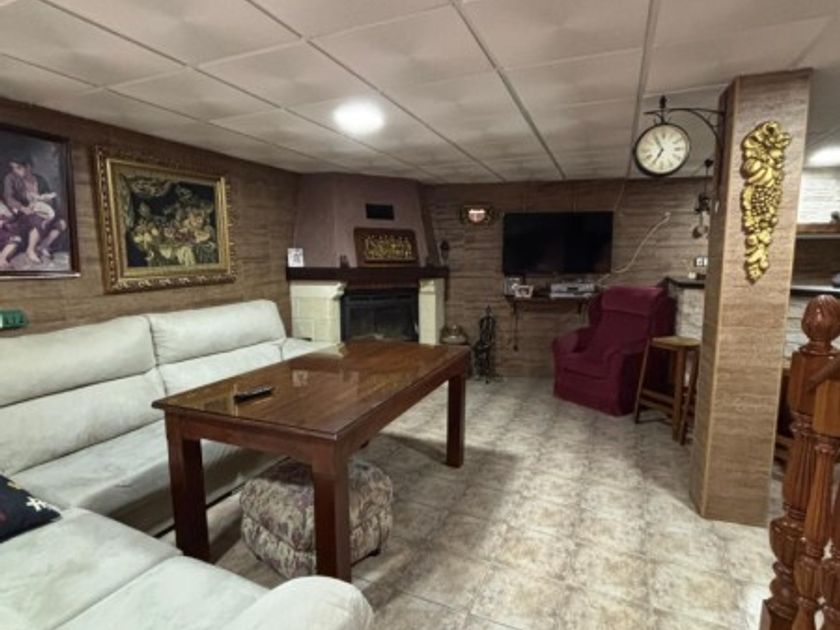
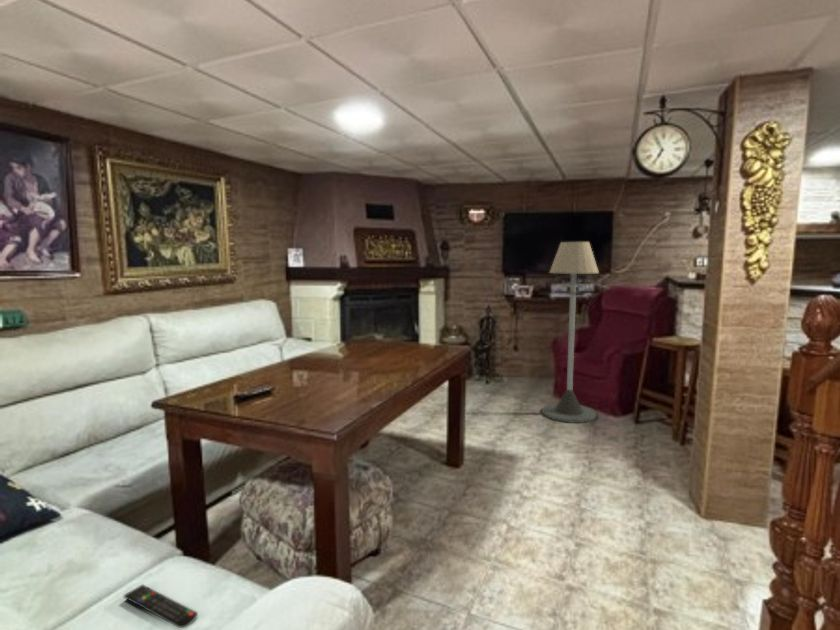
+ remote control [123,583,199,629]
+ floor lamp [541,241,600,424]
